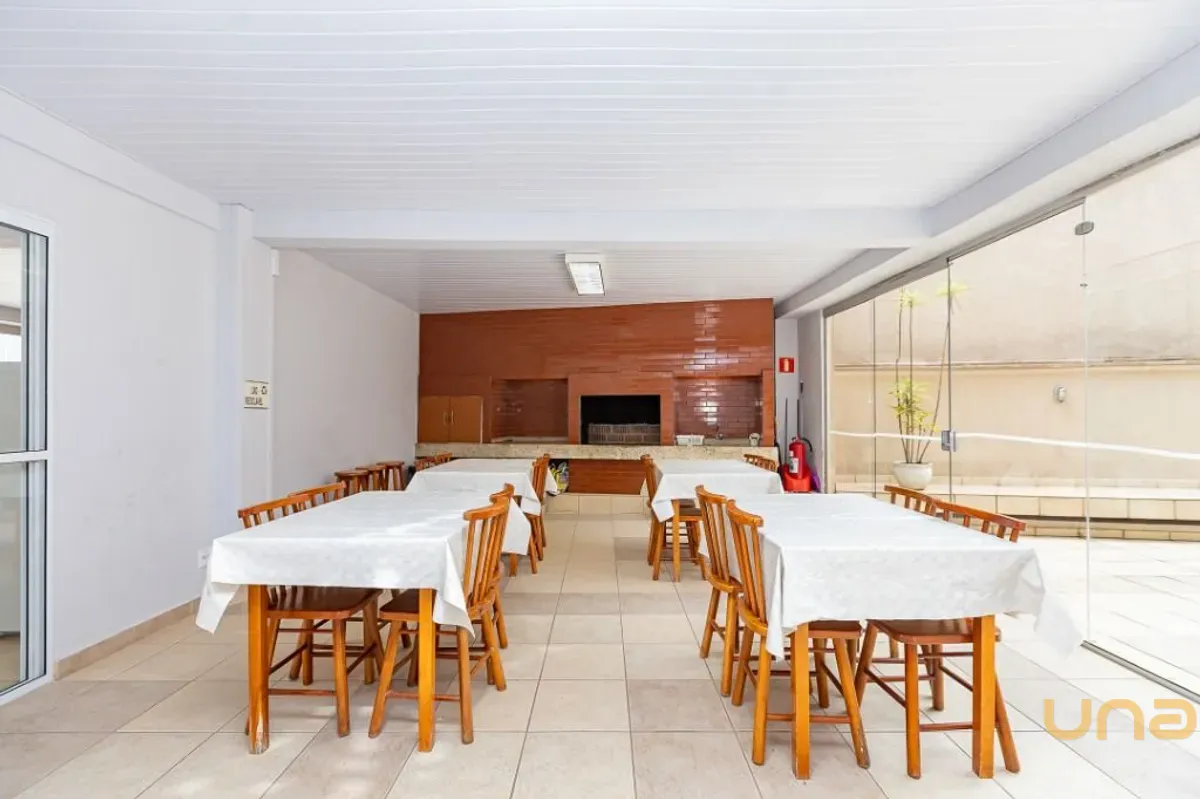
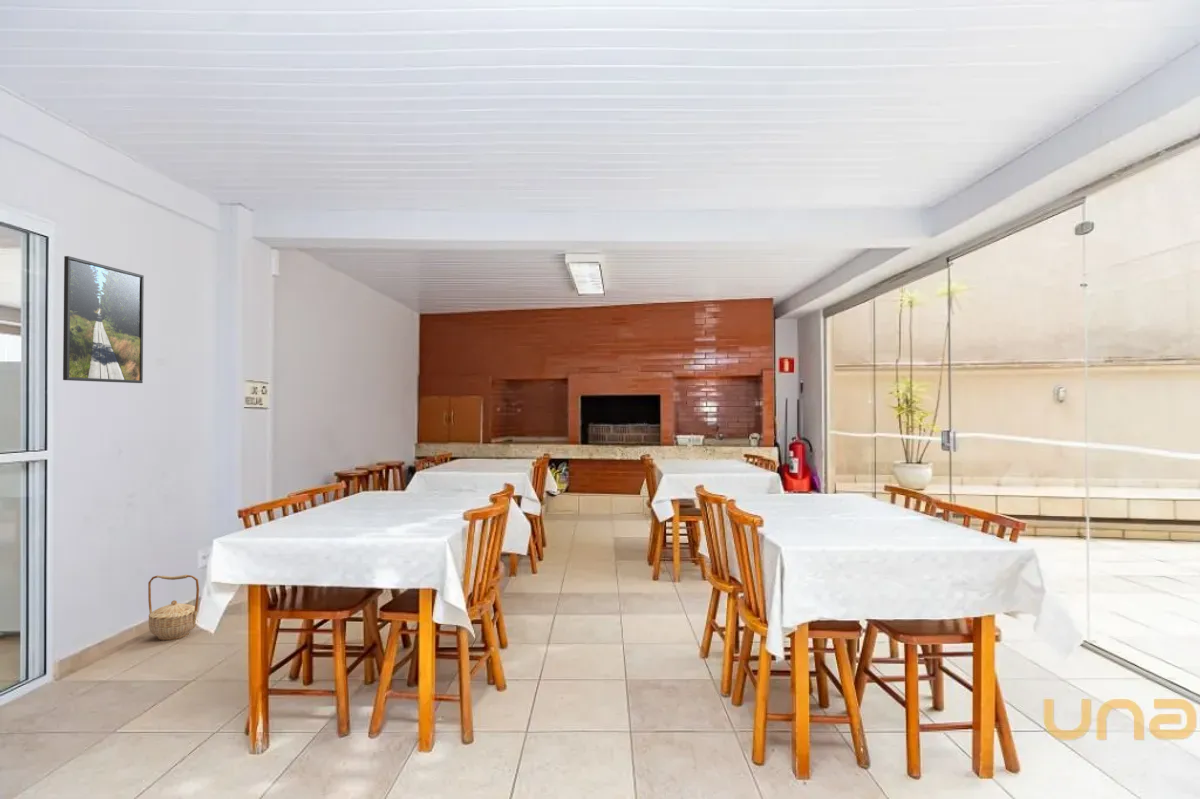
+ basket [147,574,200,641]
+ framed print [62,255,145,384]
